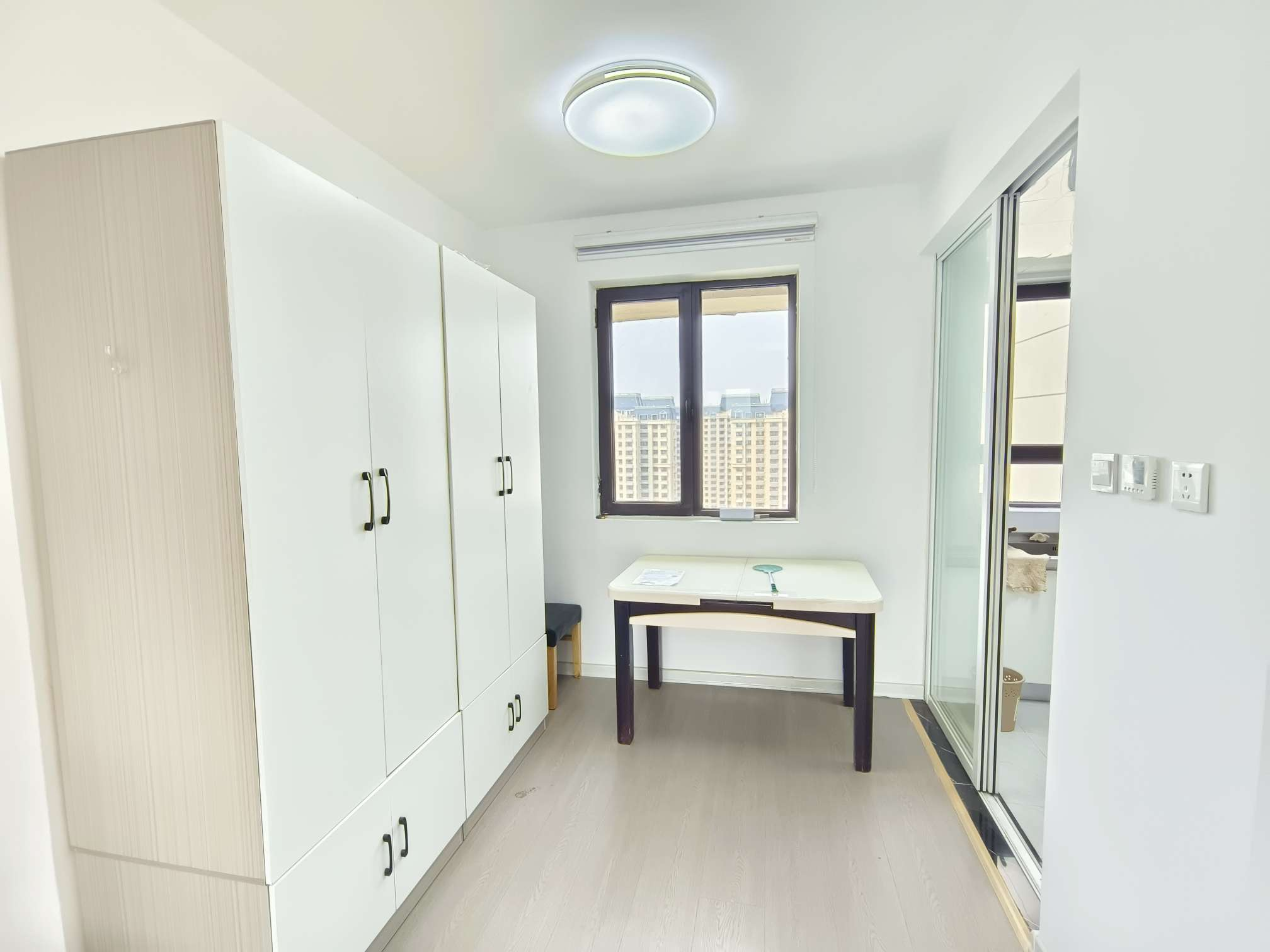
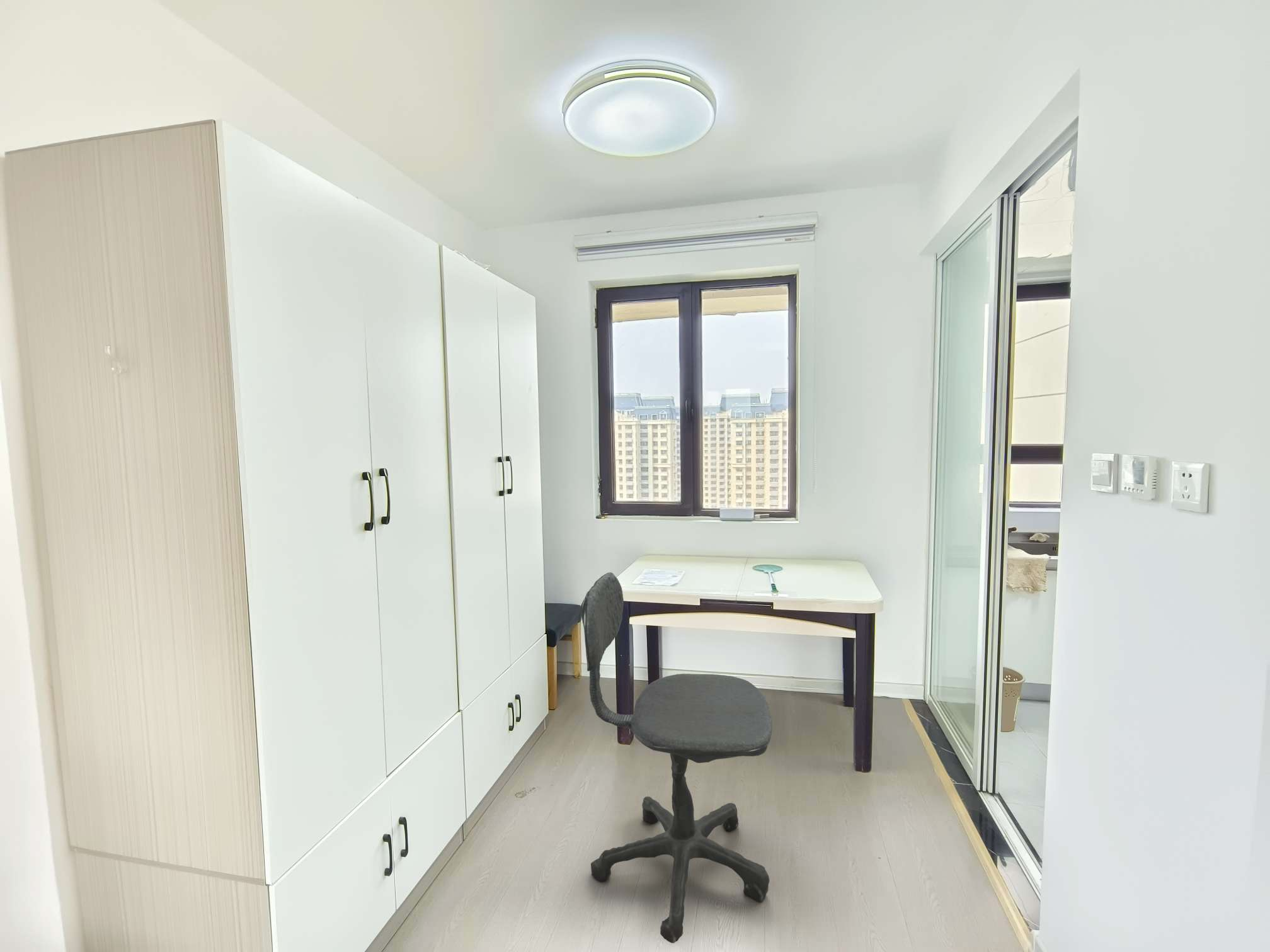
+ office chair [578,572,773,944]
